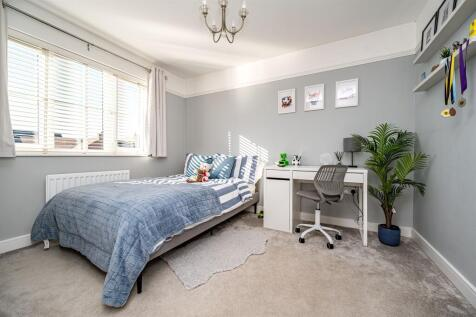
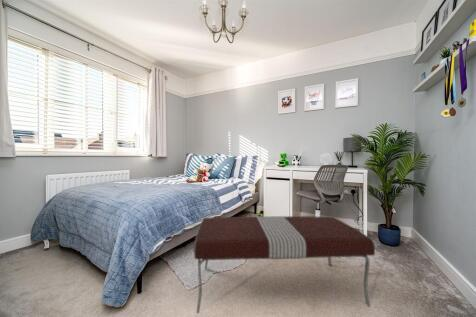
+ bench [193,215,376,314]
